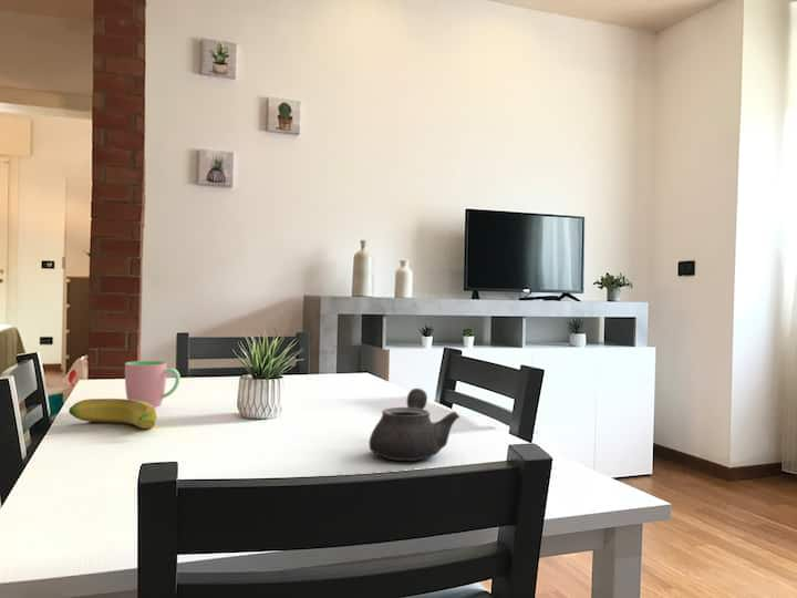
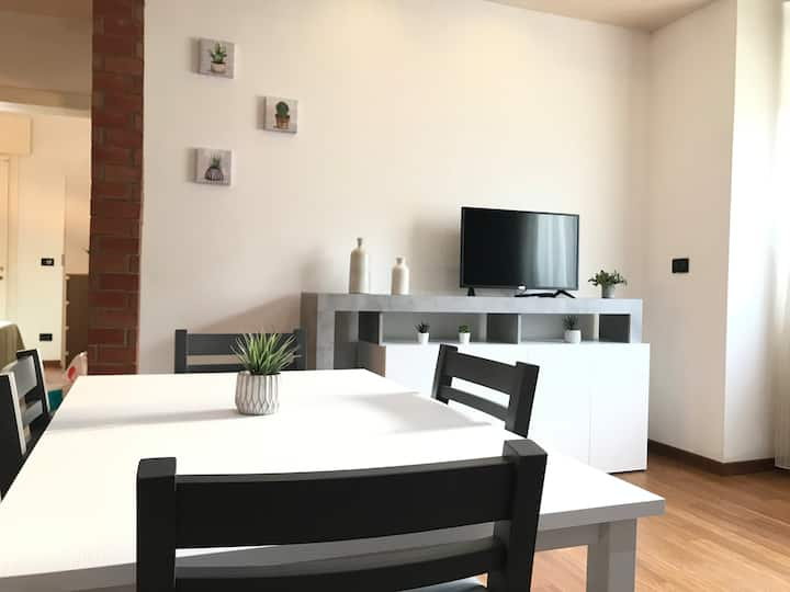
- banana [68,398,158,430]
- teapot [368,388,460,462]
- cup [124,360,182,409]
